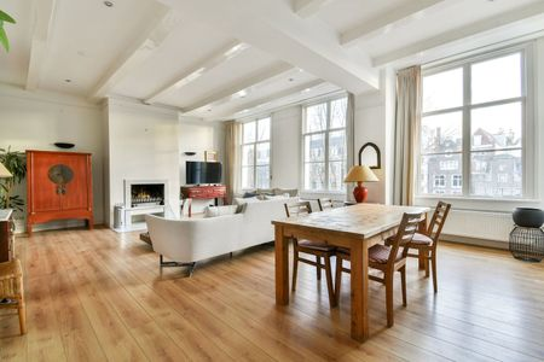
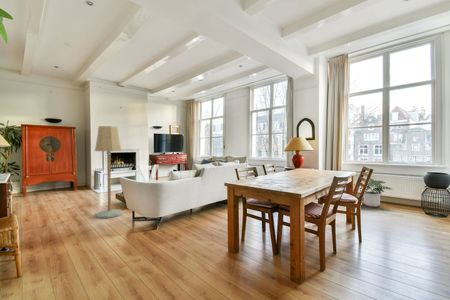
+ potted plant [353,177,394,208]
+ floor lamp [94,125,124,219]
